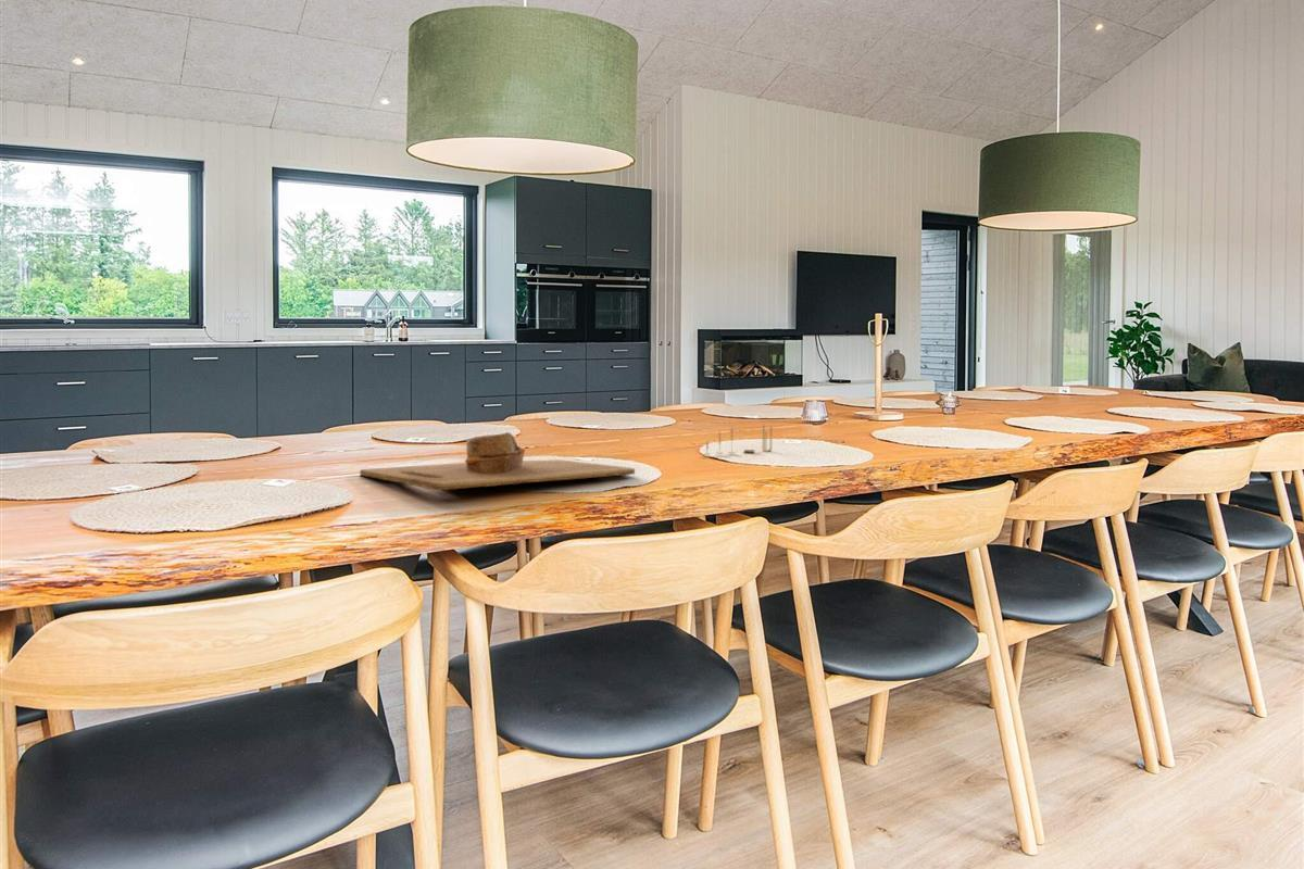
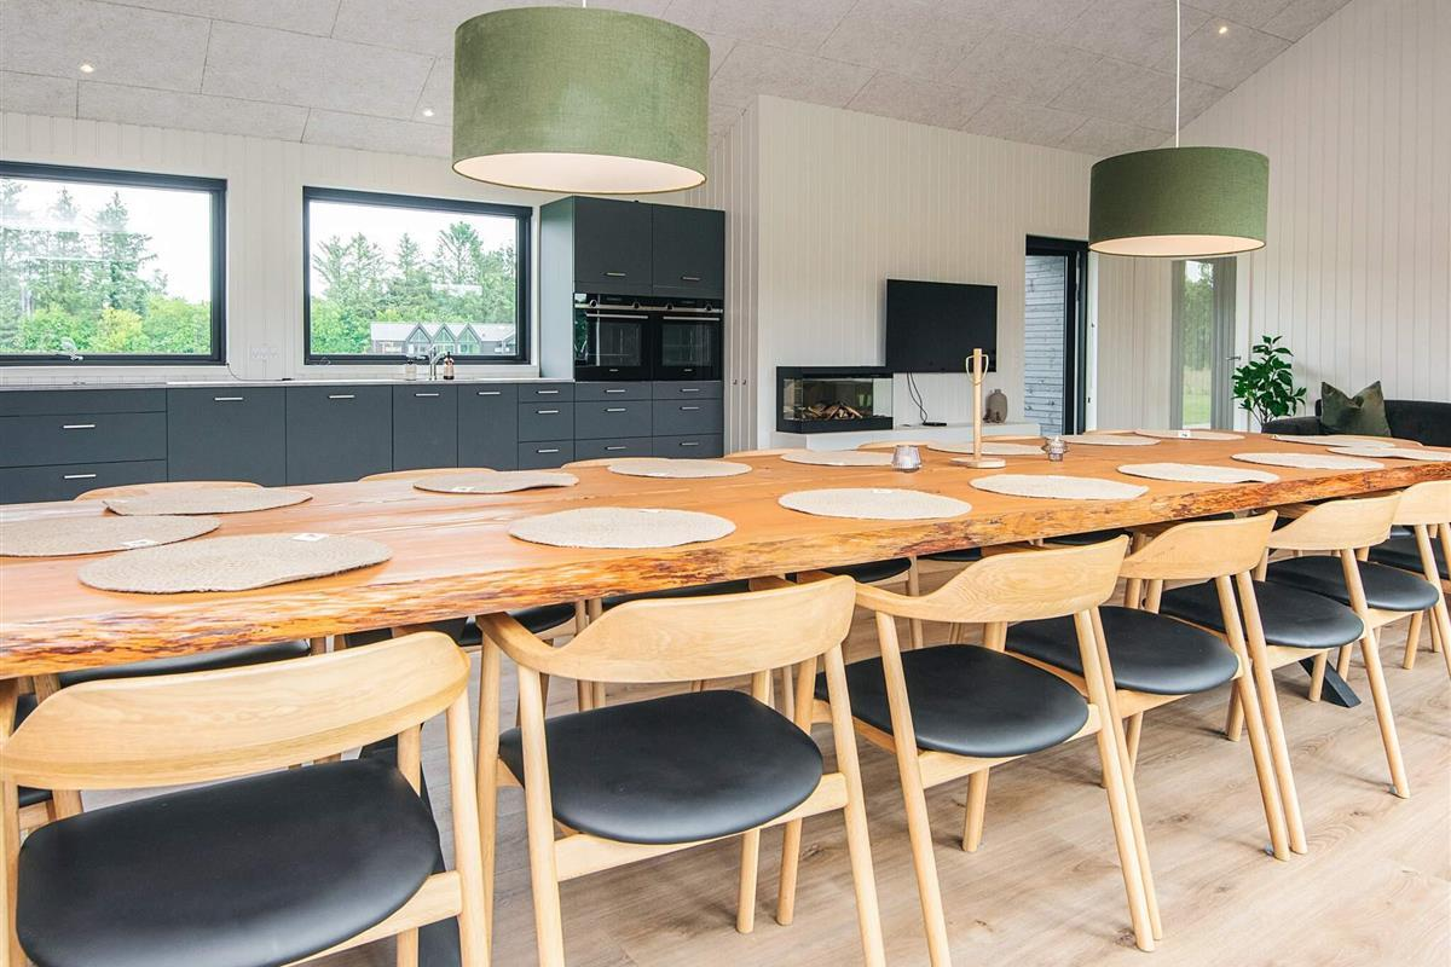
- cutting board [359,431,636,492]
- candlestick [702,424,773,456]
